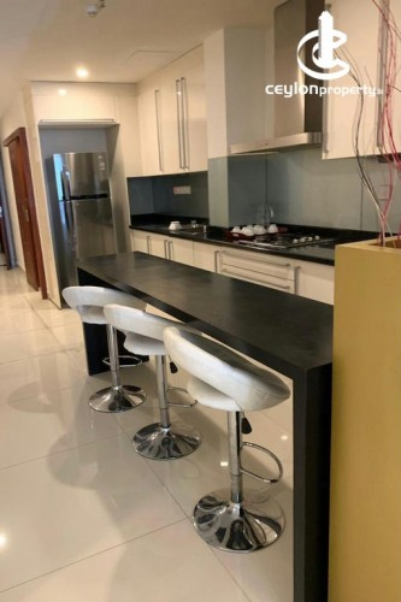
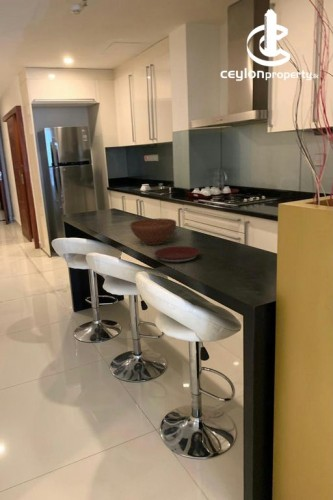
+ plate [153,245,201,264]
+ bowl [129,217,177,246]
